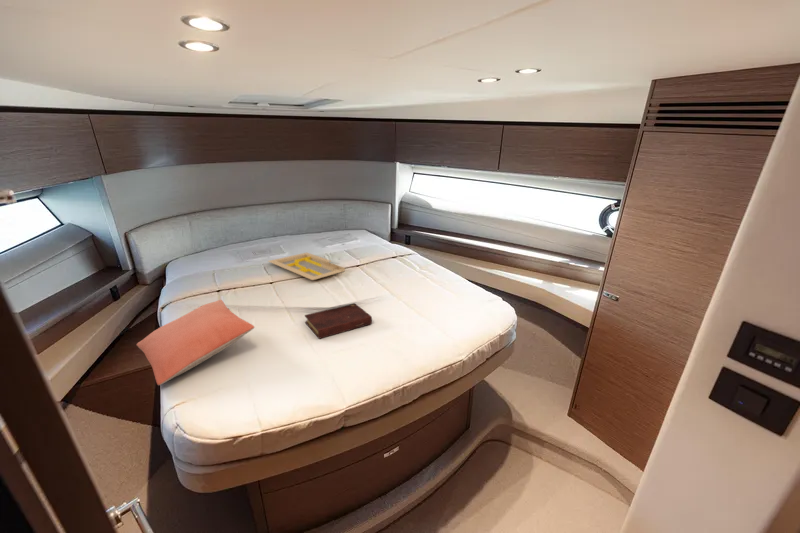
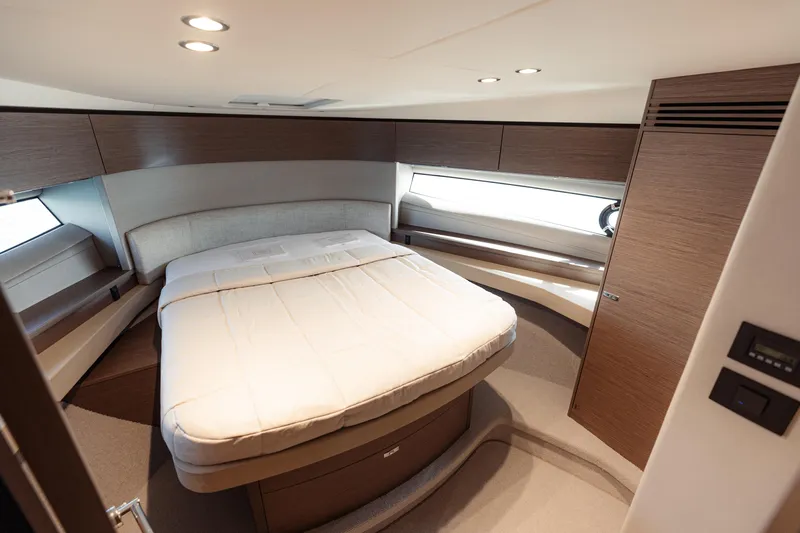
- serving tray [267,252,346,281]
- pillow [136,299,255,386]
- book [304,302,373,340]
